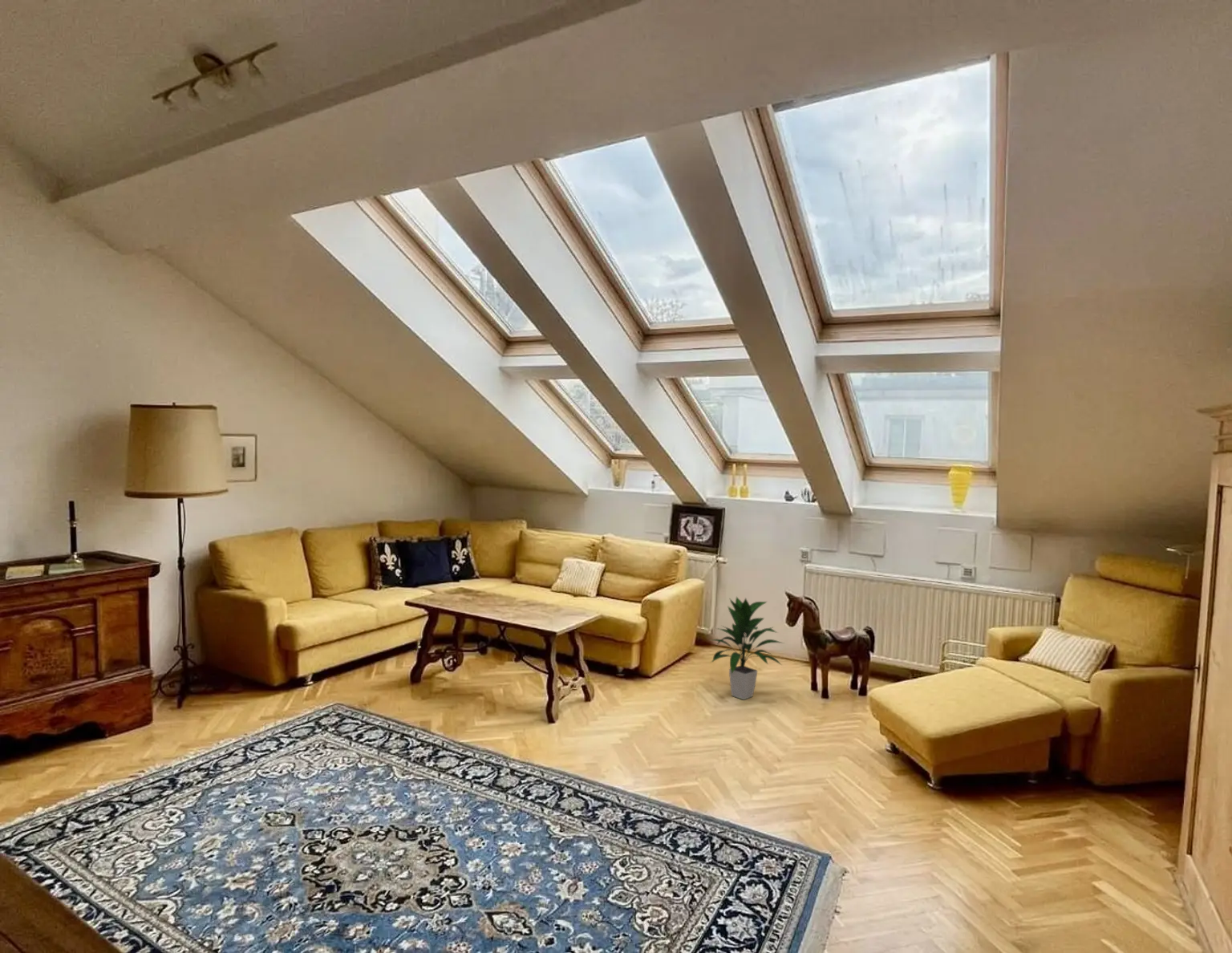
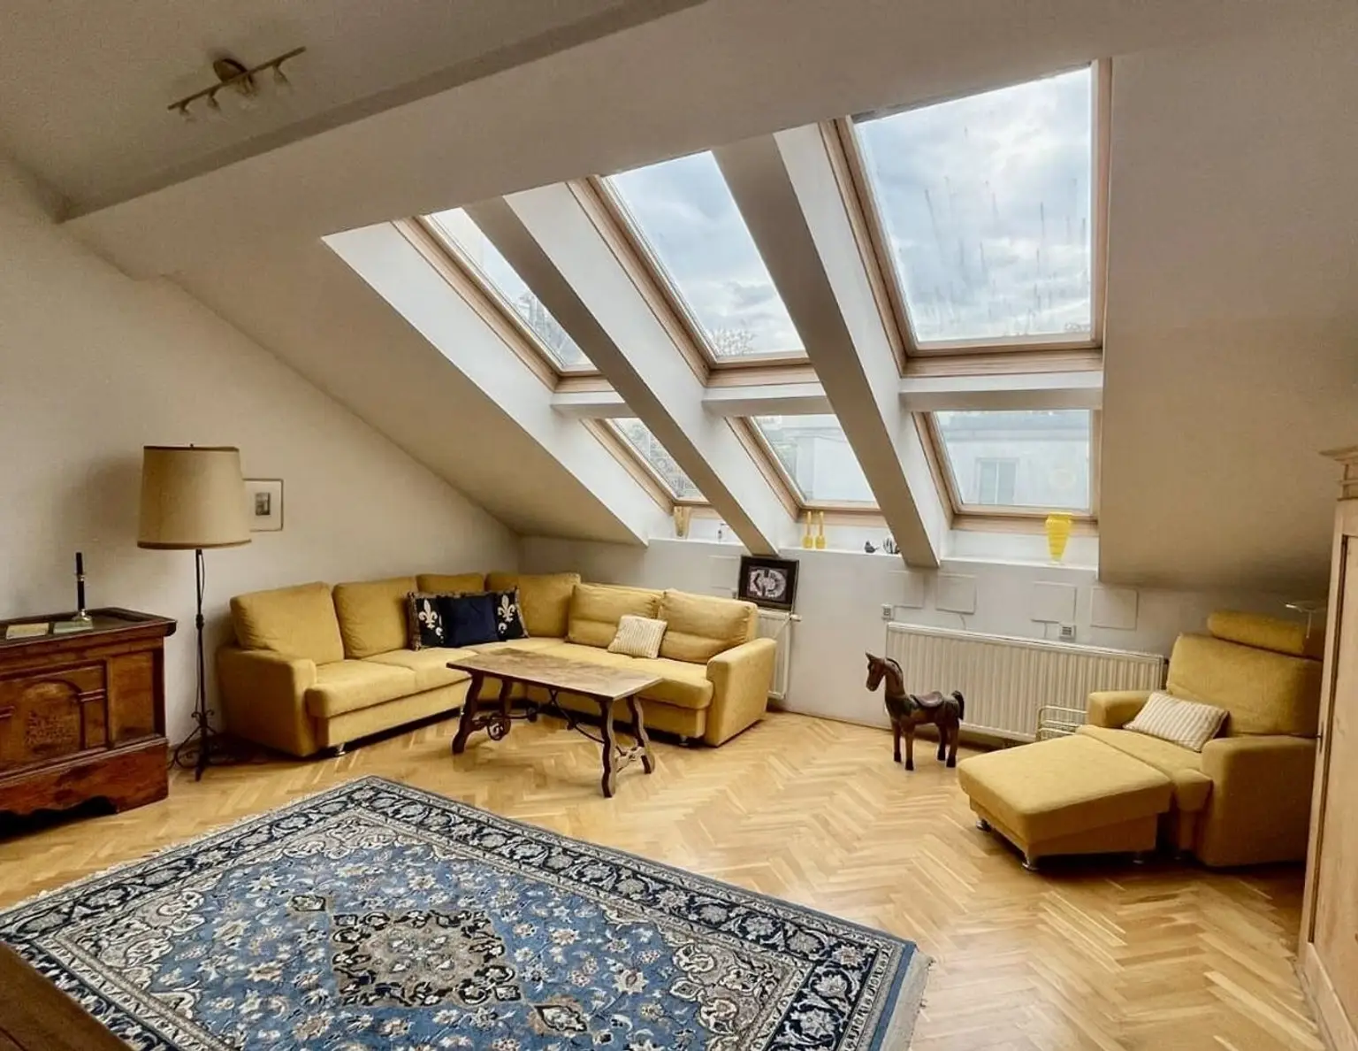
- indoor plant [709,595,784,700]
